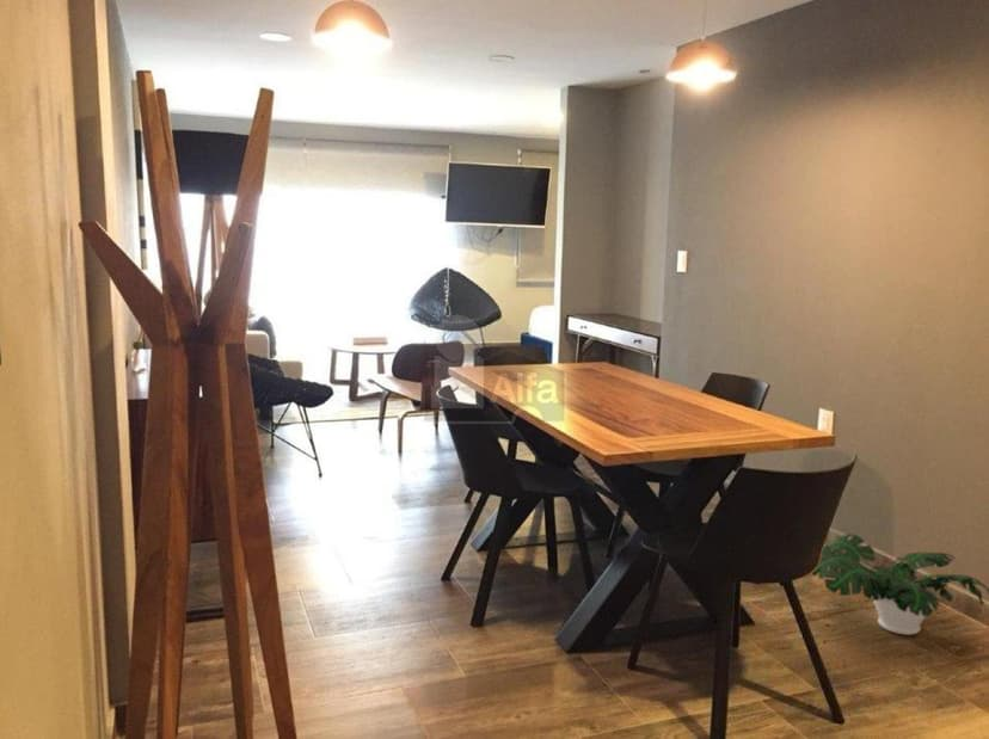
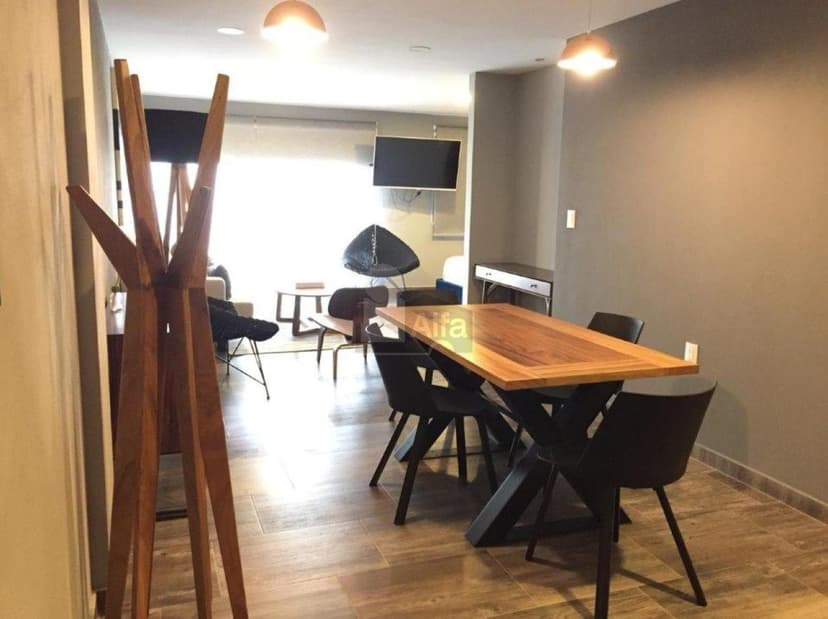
- potted plant [810,532,989,636]
